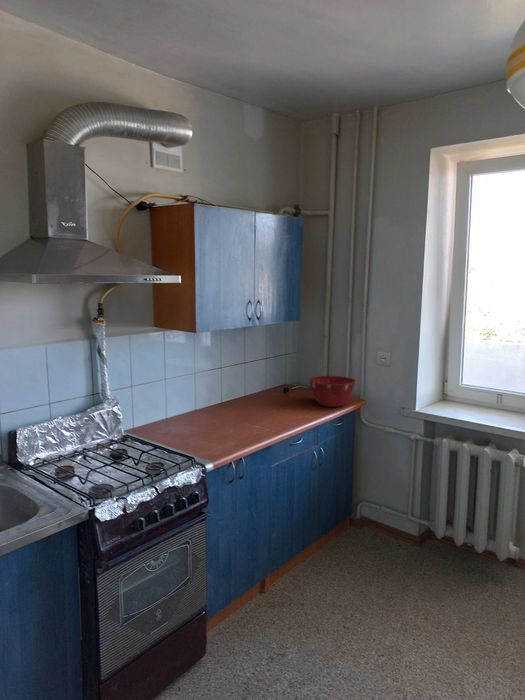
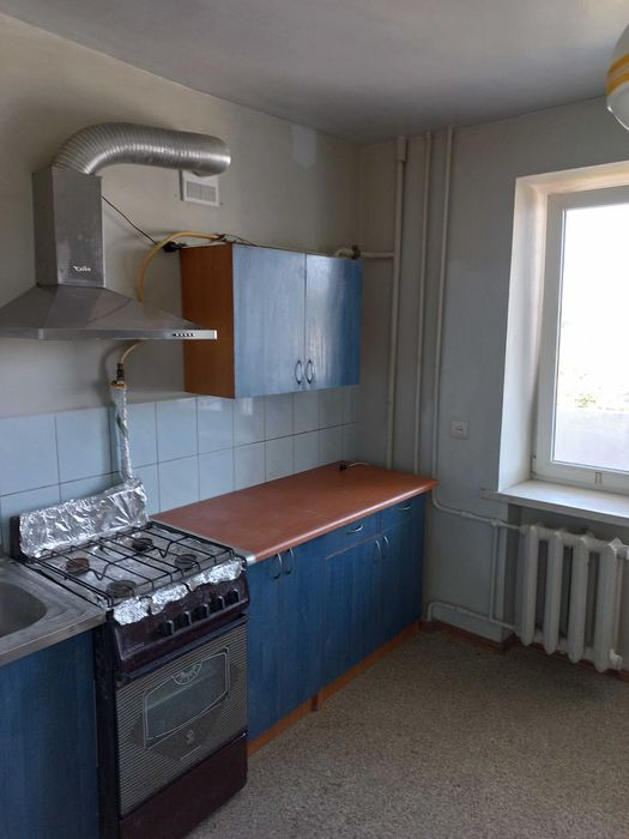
- mixing bowl [308,375,357,408]
